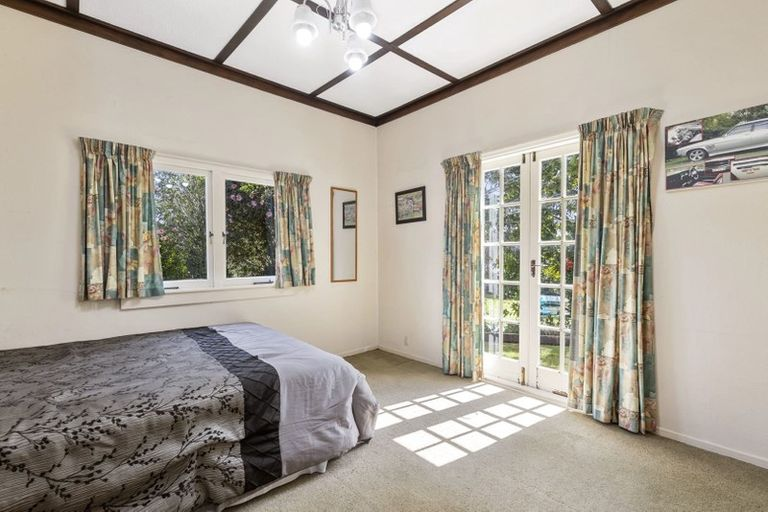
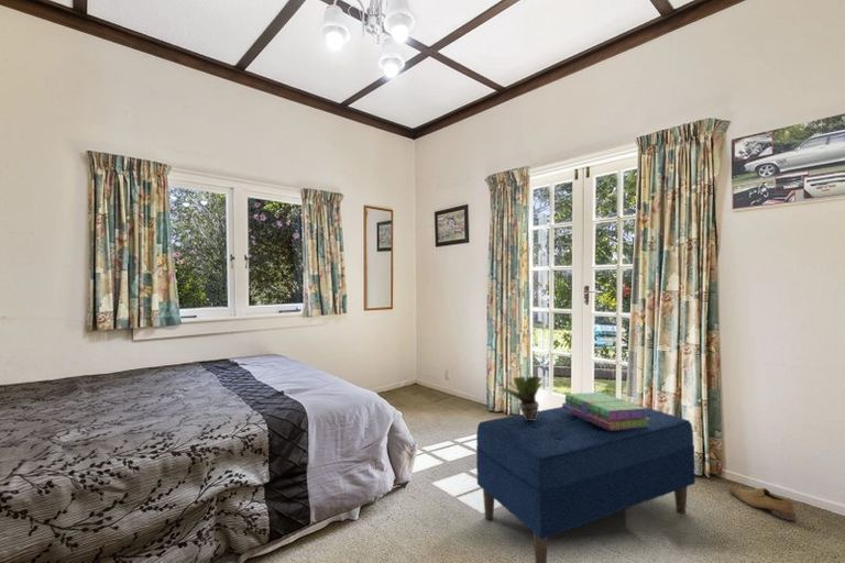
+ stack of books [561,391,649,430]
+ potted plant [500,375,544,420]
+ shoe [728,485,797,521]
+ bench [475,400,696,563]
